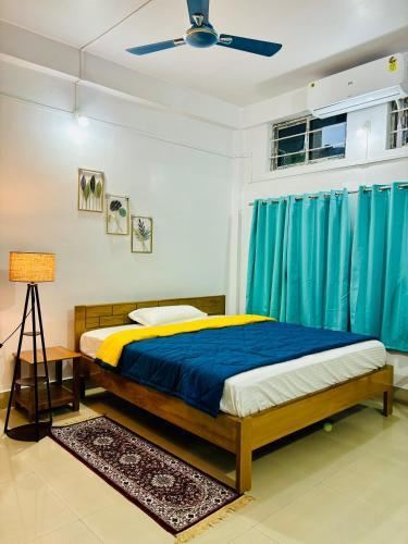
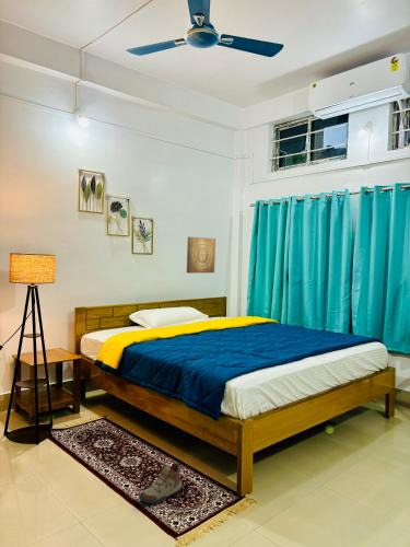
+ wall art [186,236,216,275]
+ shoe [138,461,184,504]
